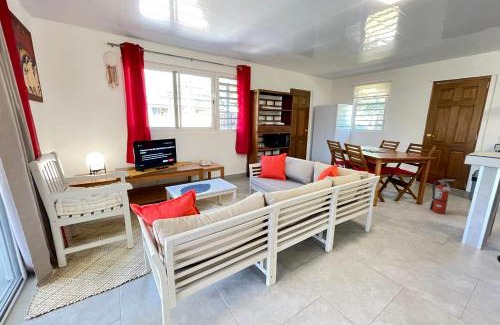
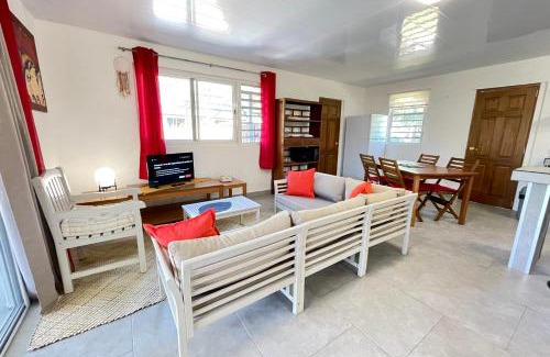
- fire extinguisher [429,178,456,215]
